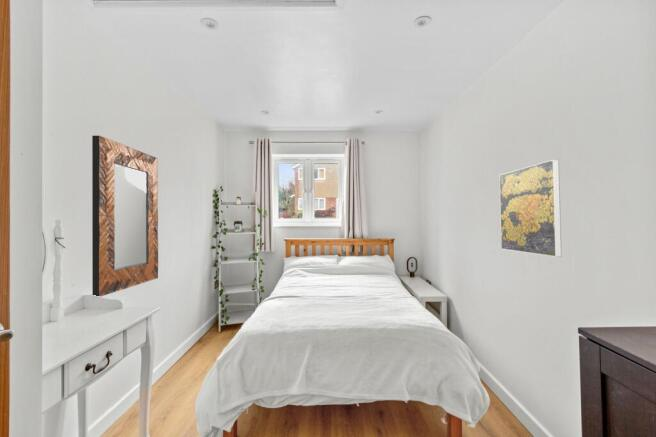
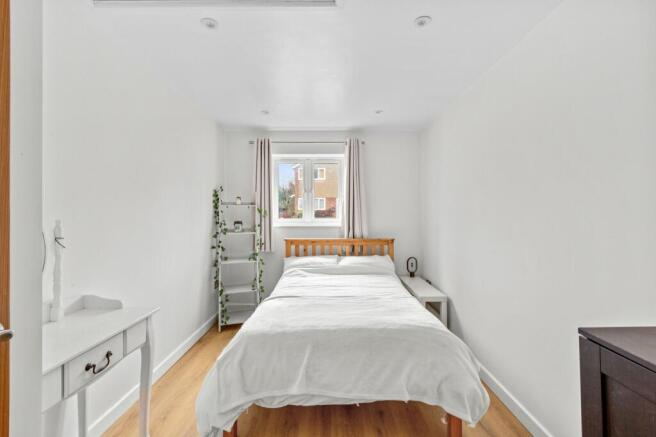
- home mirror [91,135,159,298]
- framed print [498,158,563,258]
